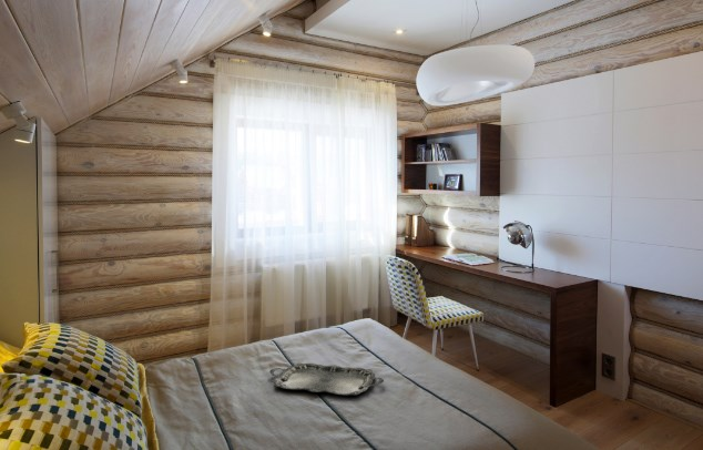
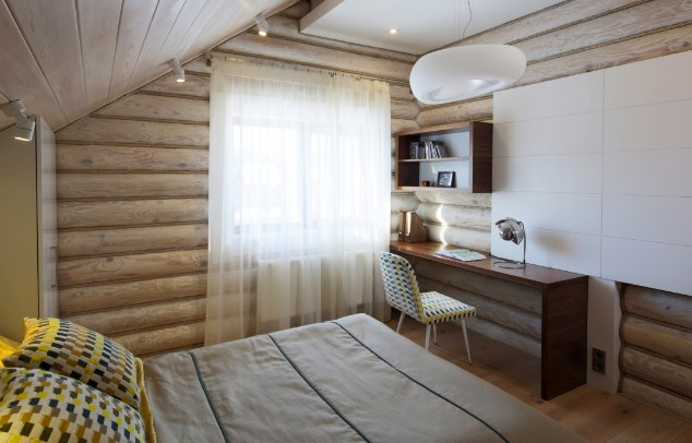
- serving tray [268,362,385,396]
